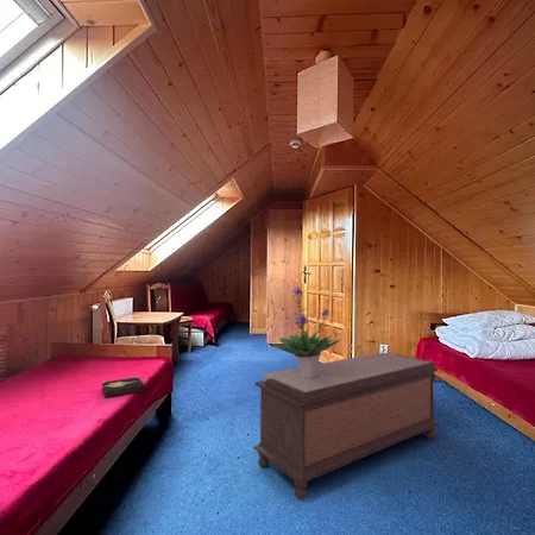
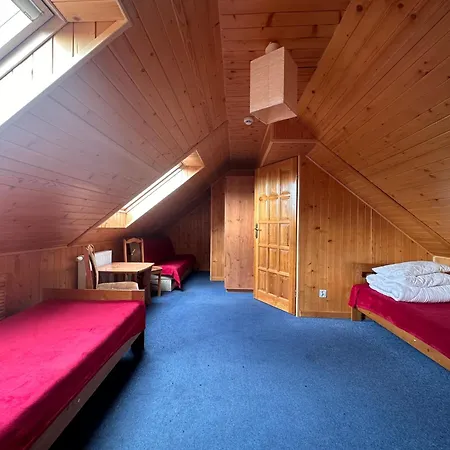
- hardback book [100,376,149,399]
- bench [253,352,440,501]
- potted plant [271,285,341,378]
